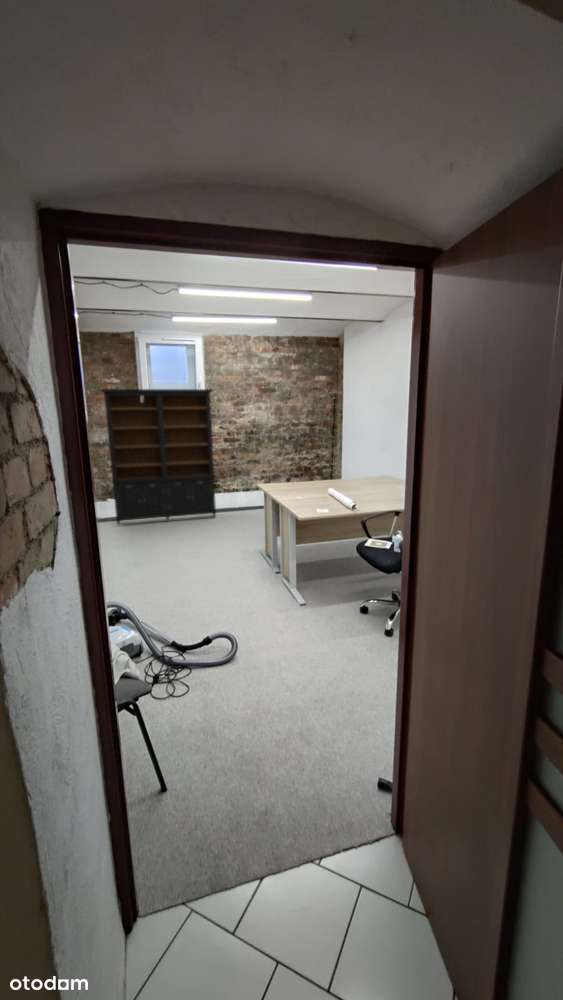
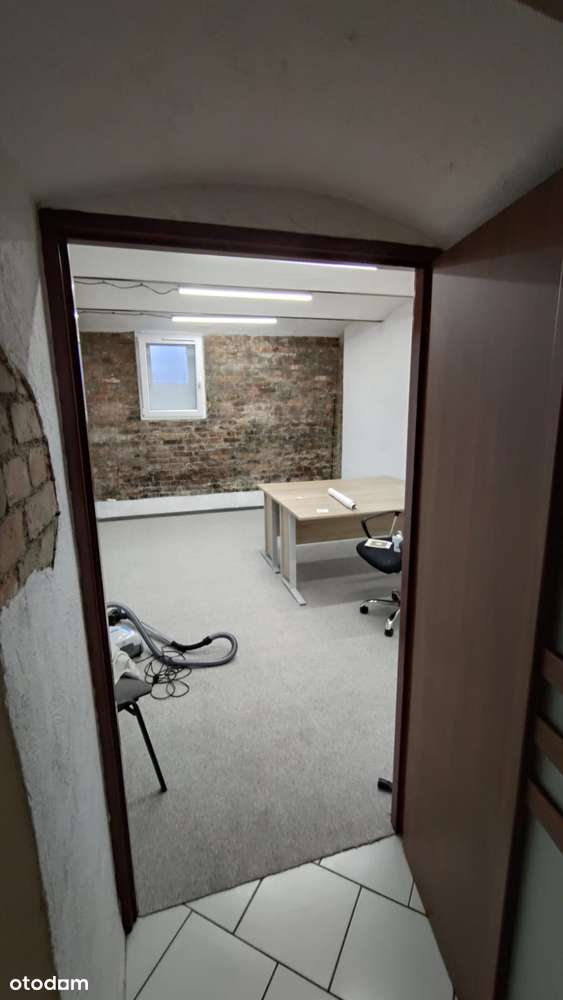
- bookcase [98,387,217,527]
